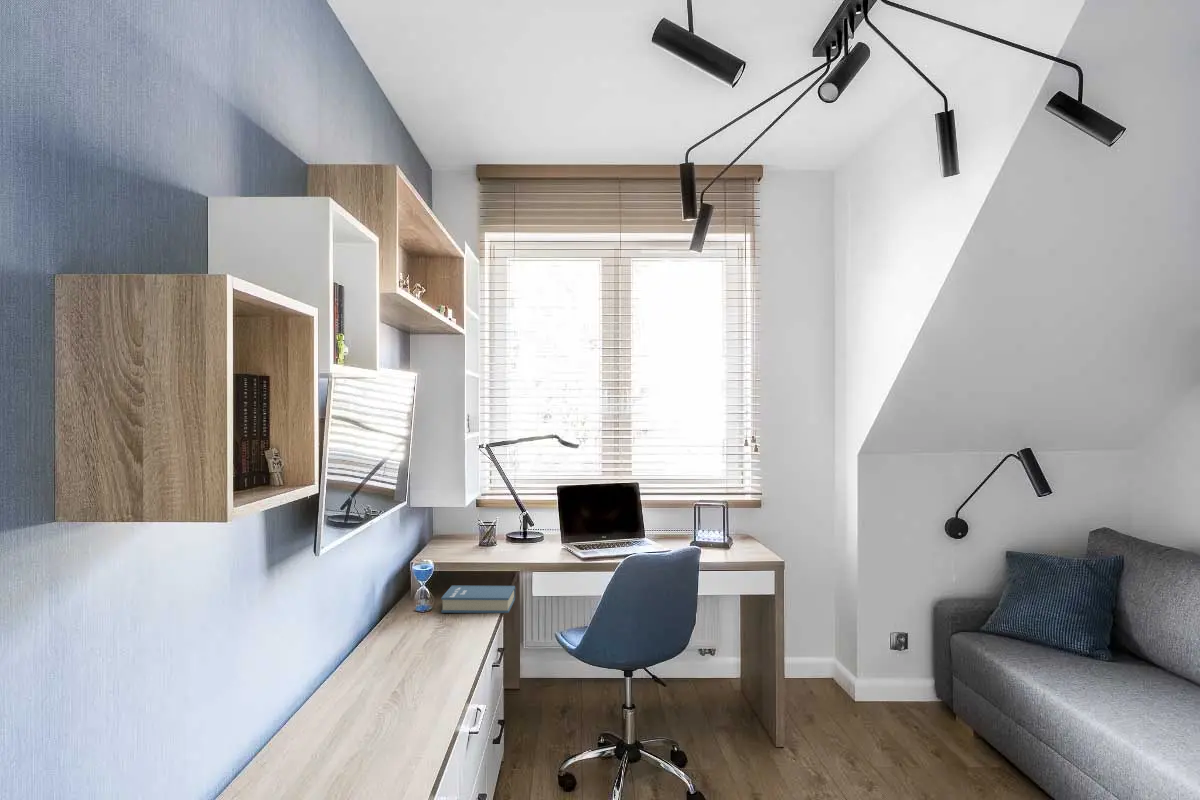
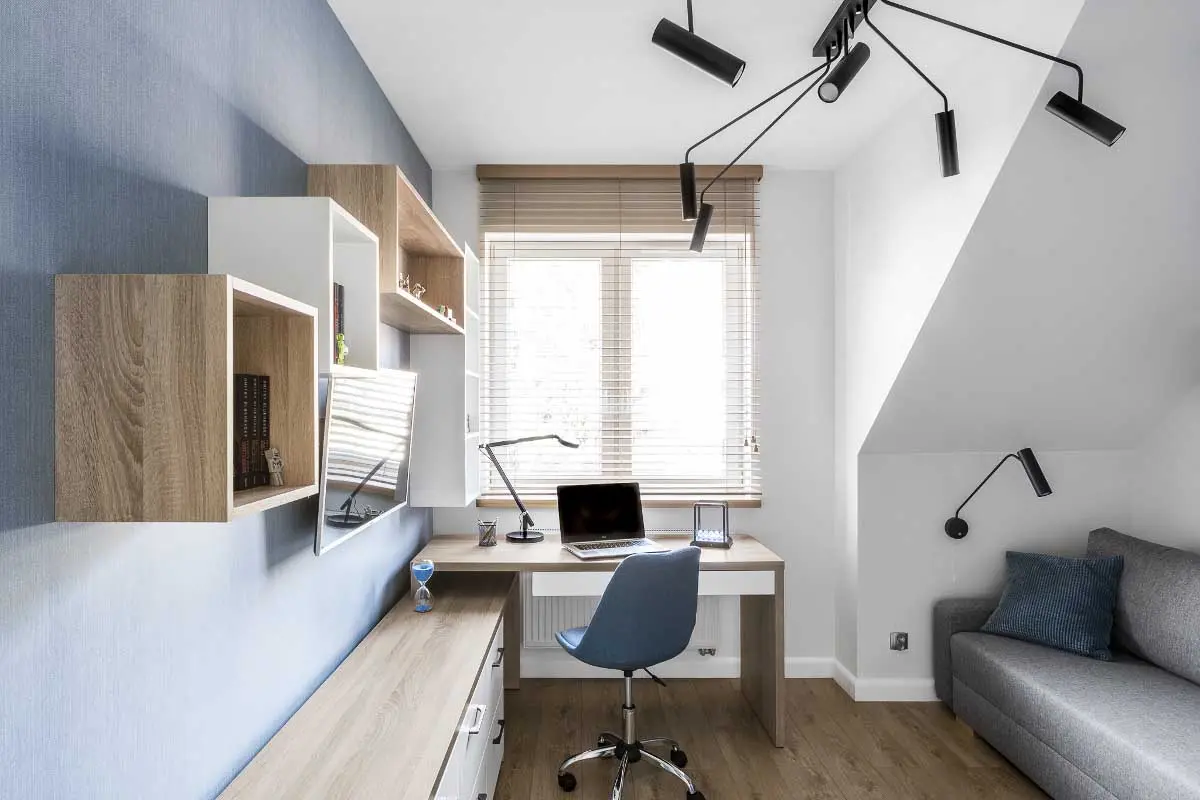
- book [440,585,516,614]
